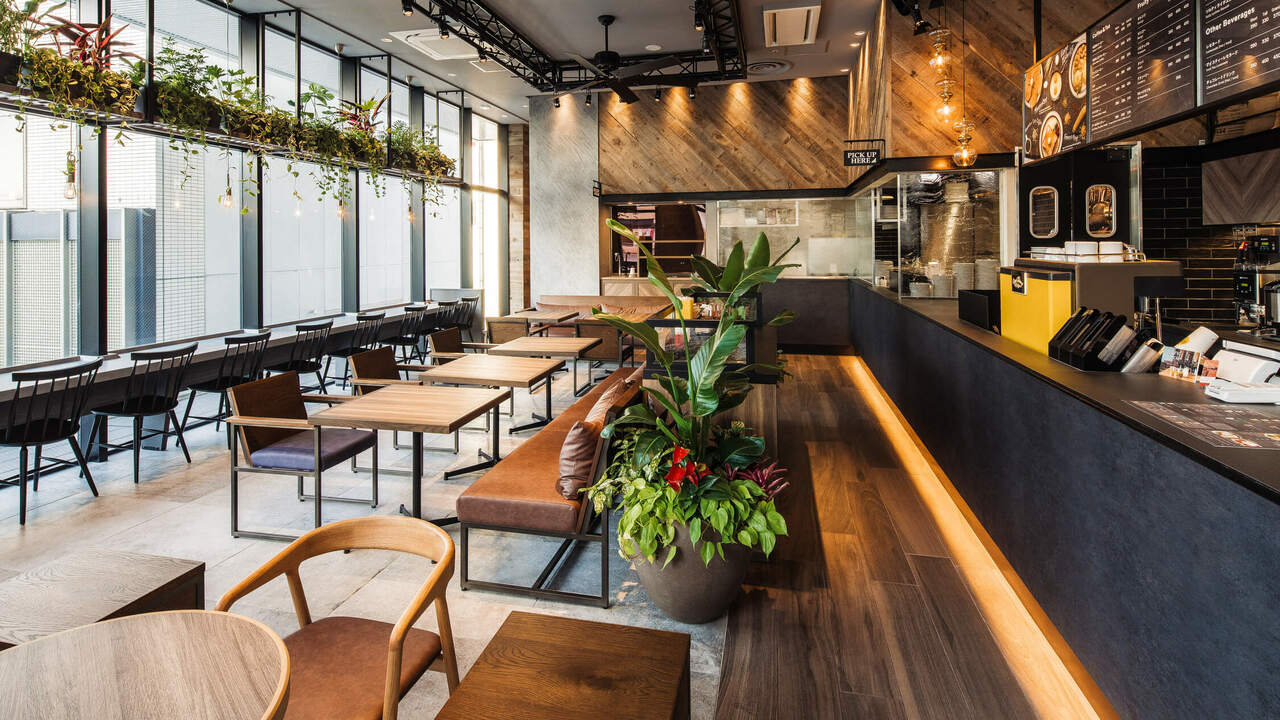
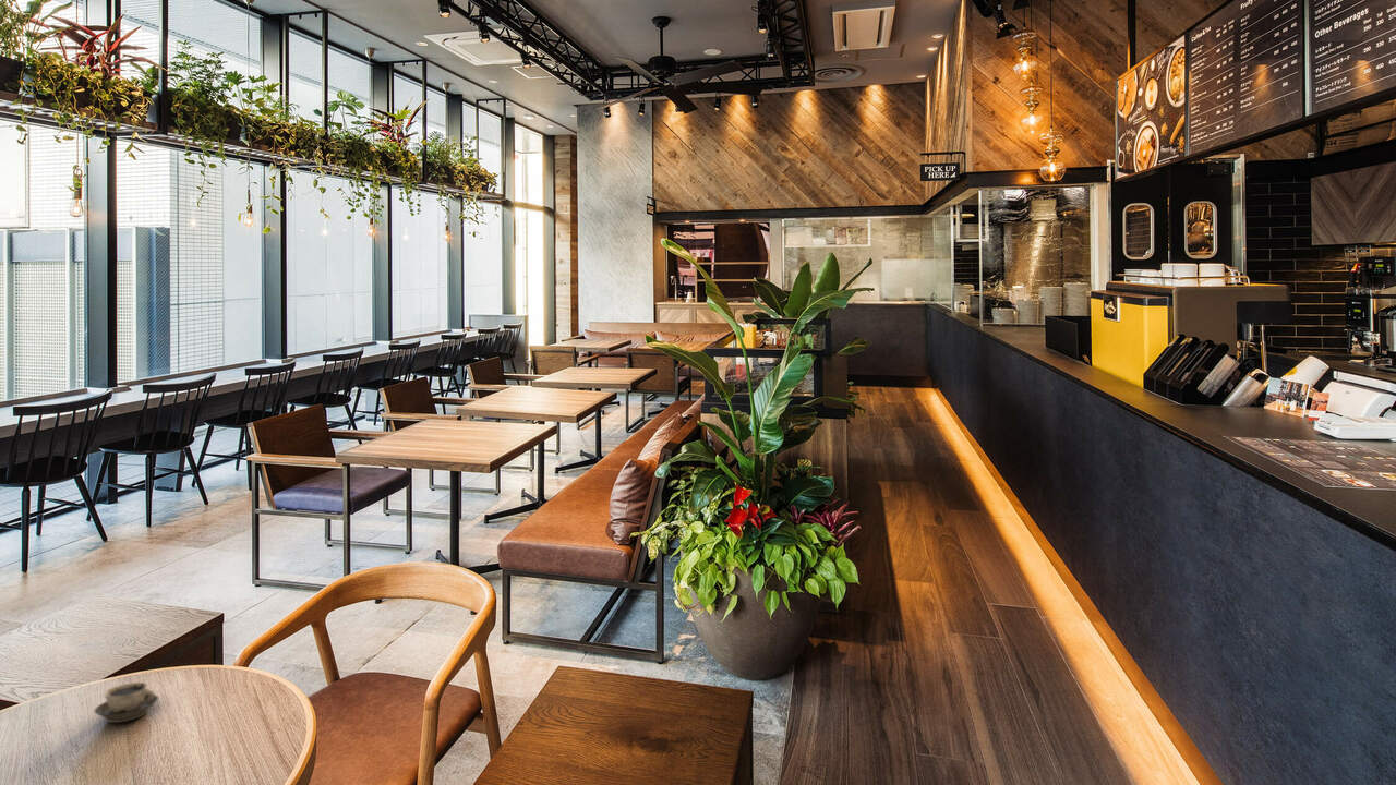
+ cup [93,681,159,724]
